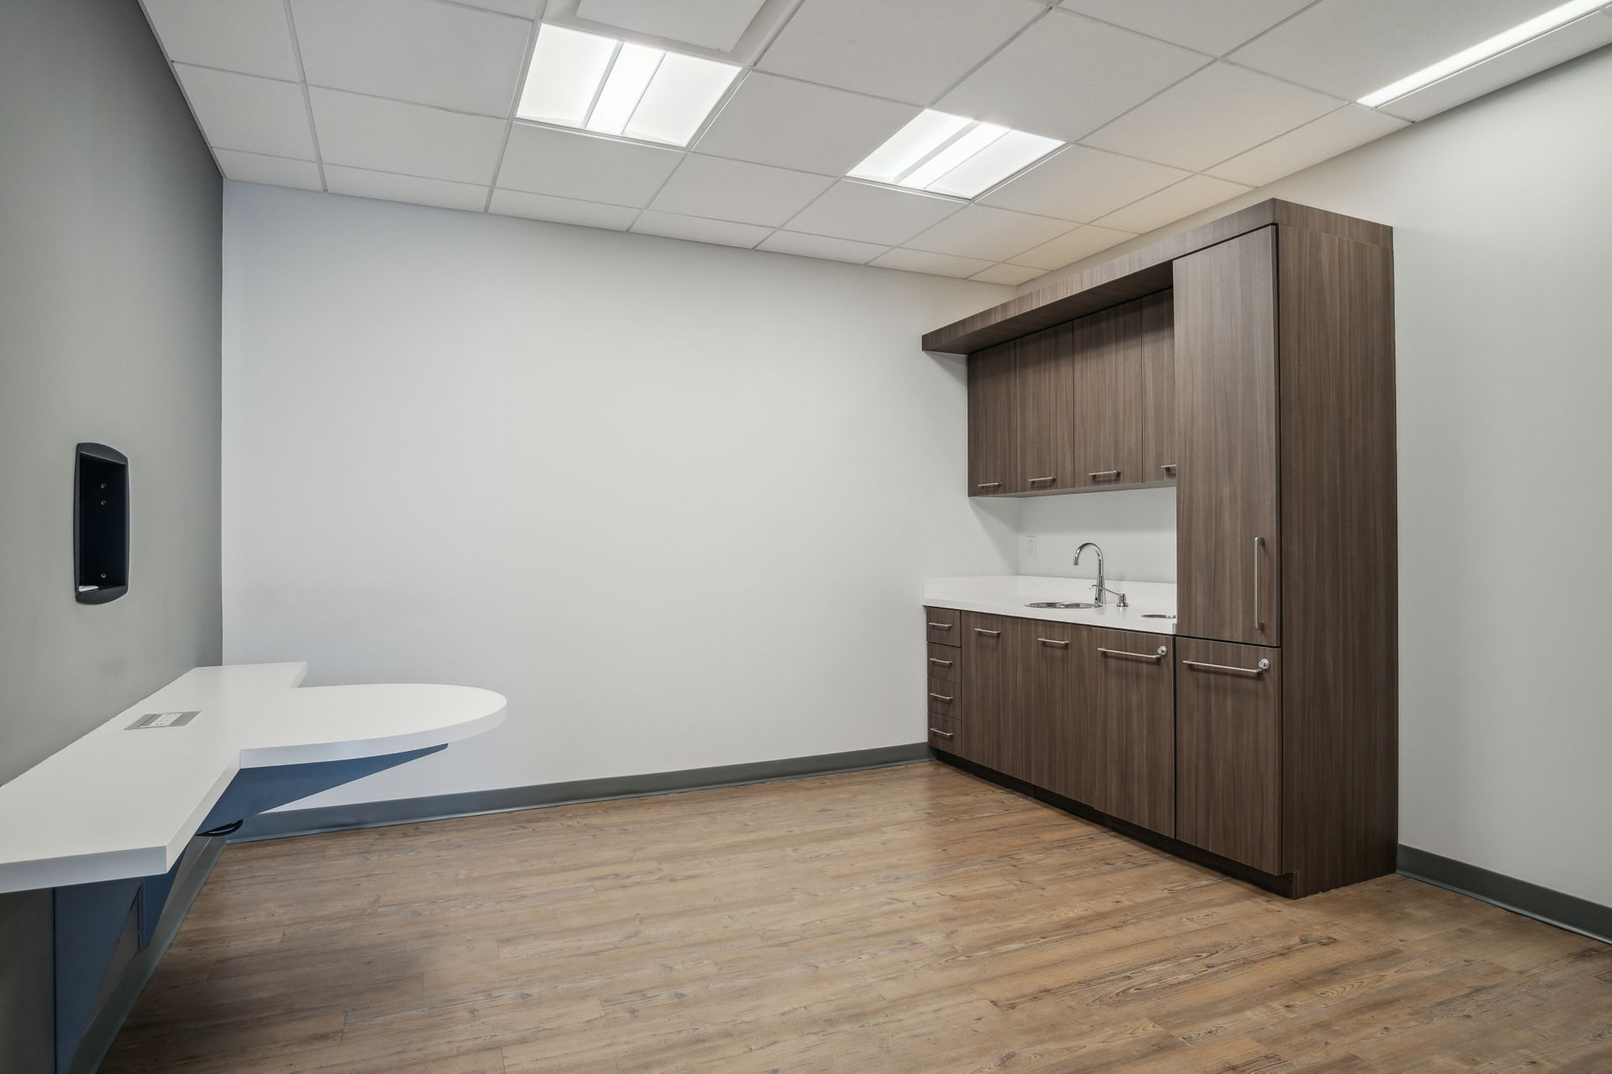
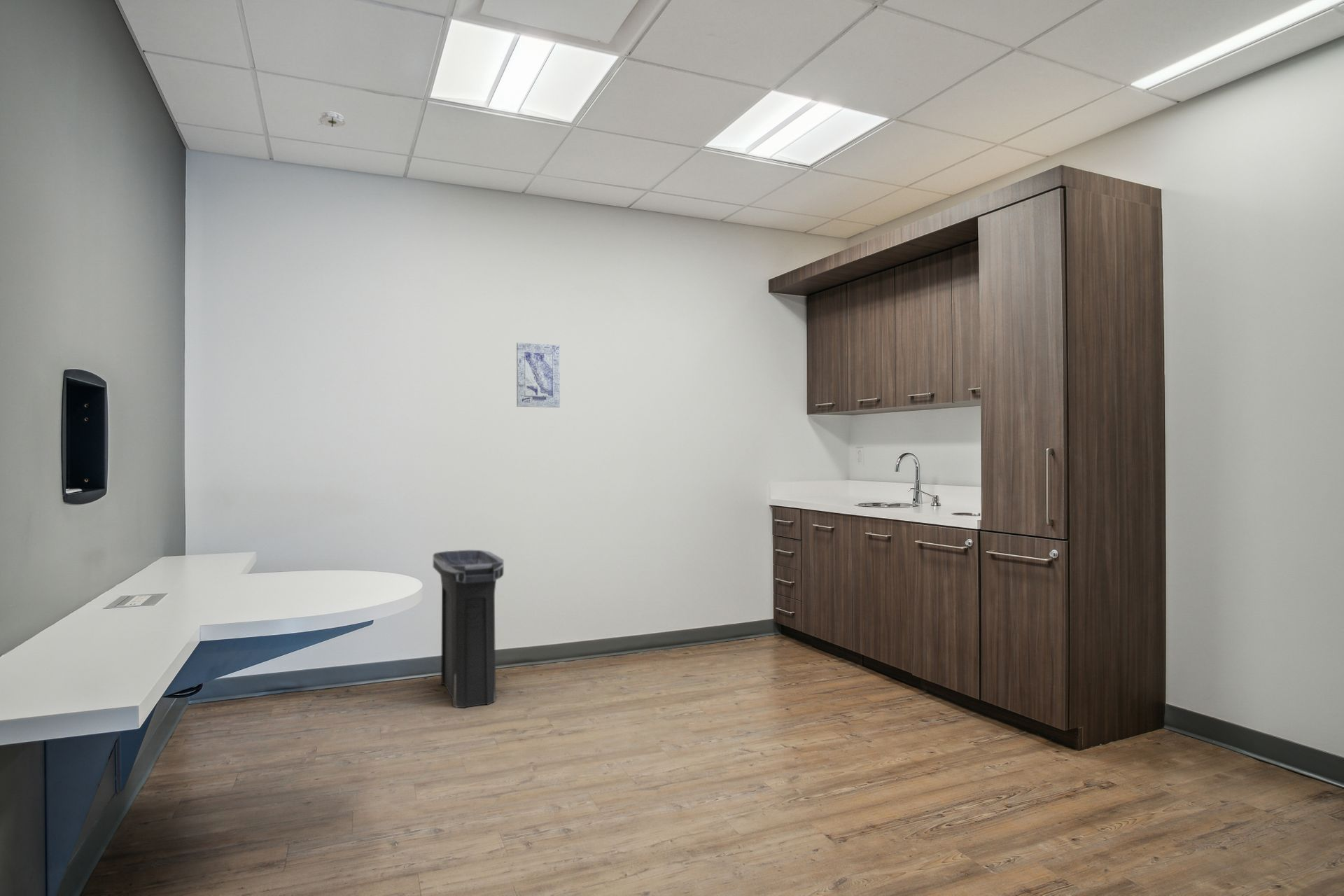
+ trash can [433,549,504,708]
+ smoke detector [318,111,346,127]
+ wall art [516,342,561,408]
